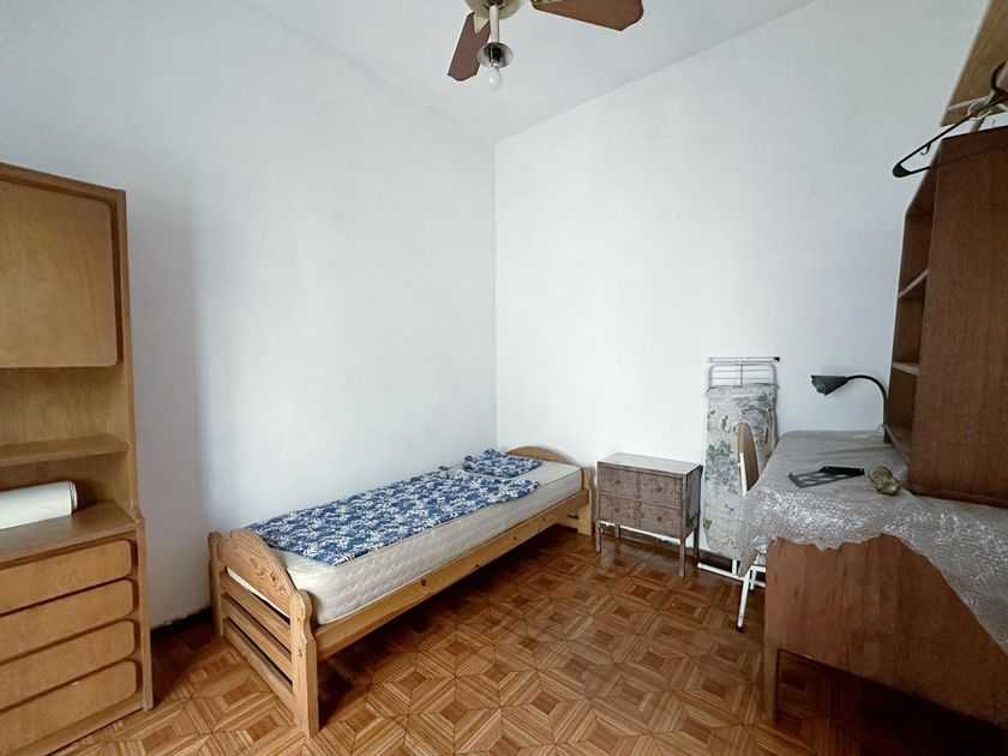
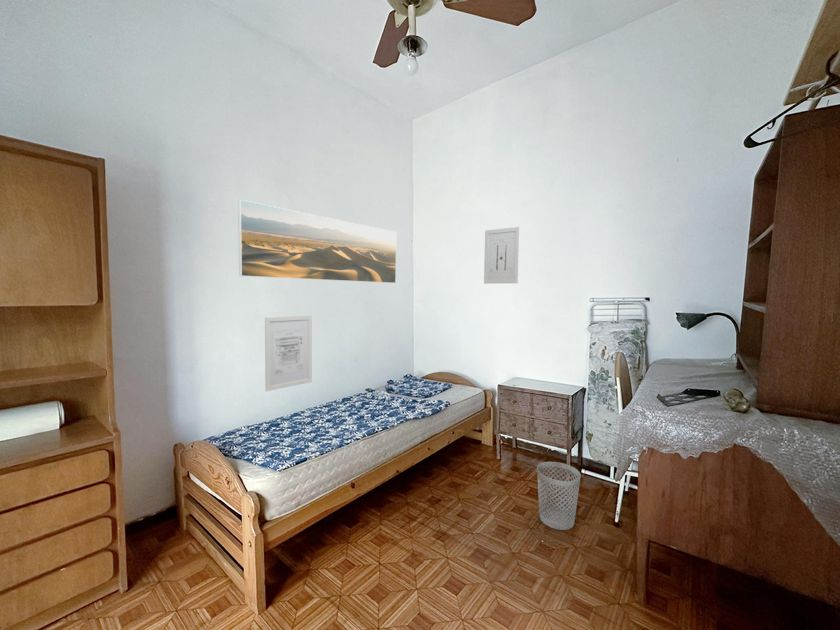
+ wall art [264,315,313,392]
+ wall art [483,226,521,284]
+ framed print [237,199,397,284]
+ wastebasket [536,461,582,531]
